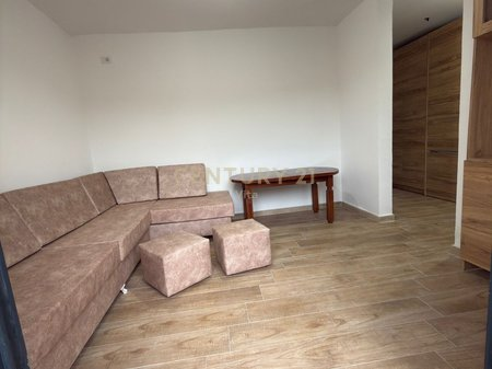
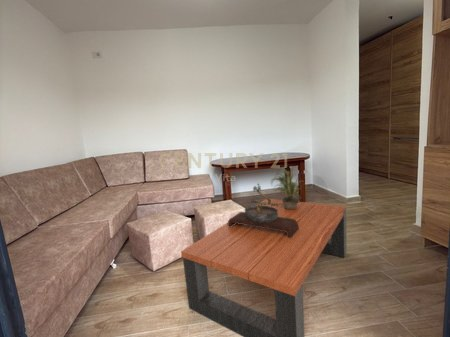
+ bonsai tree [227,183,299,238]
+ potted plant [270,166,306,209]
+ coffee table [180,198,348,337]
